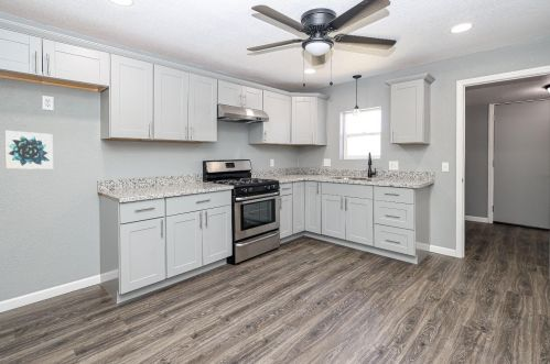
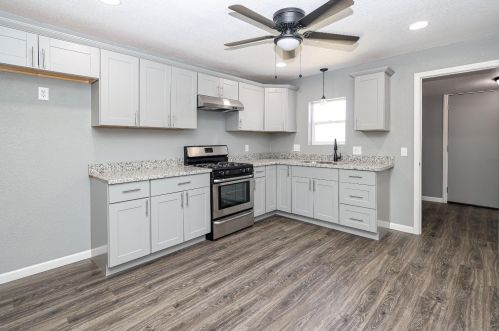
- wall art [3,130,54,170]
